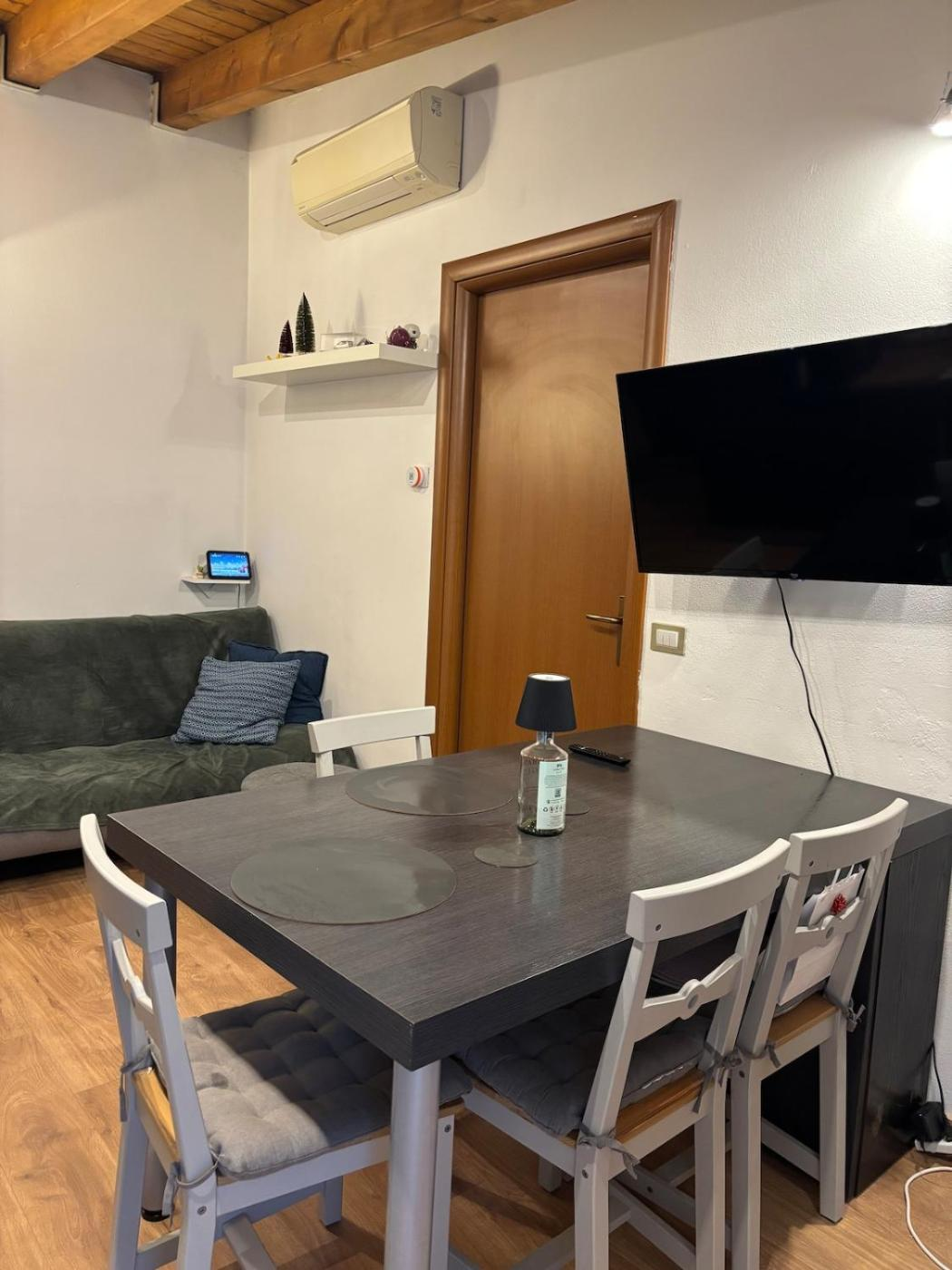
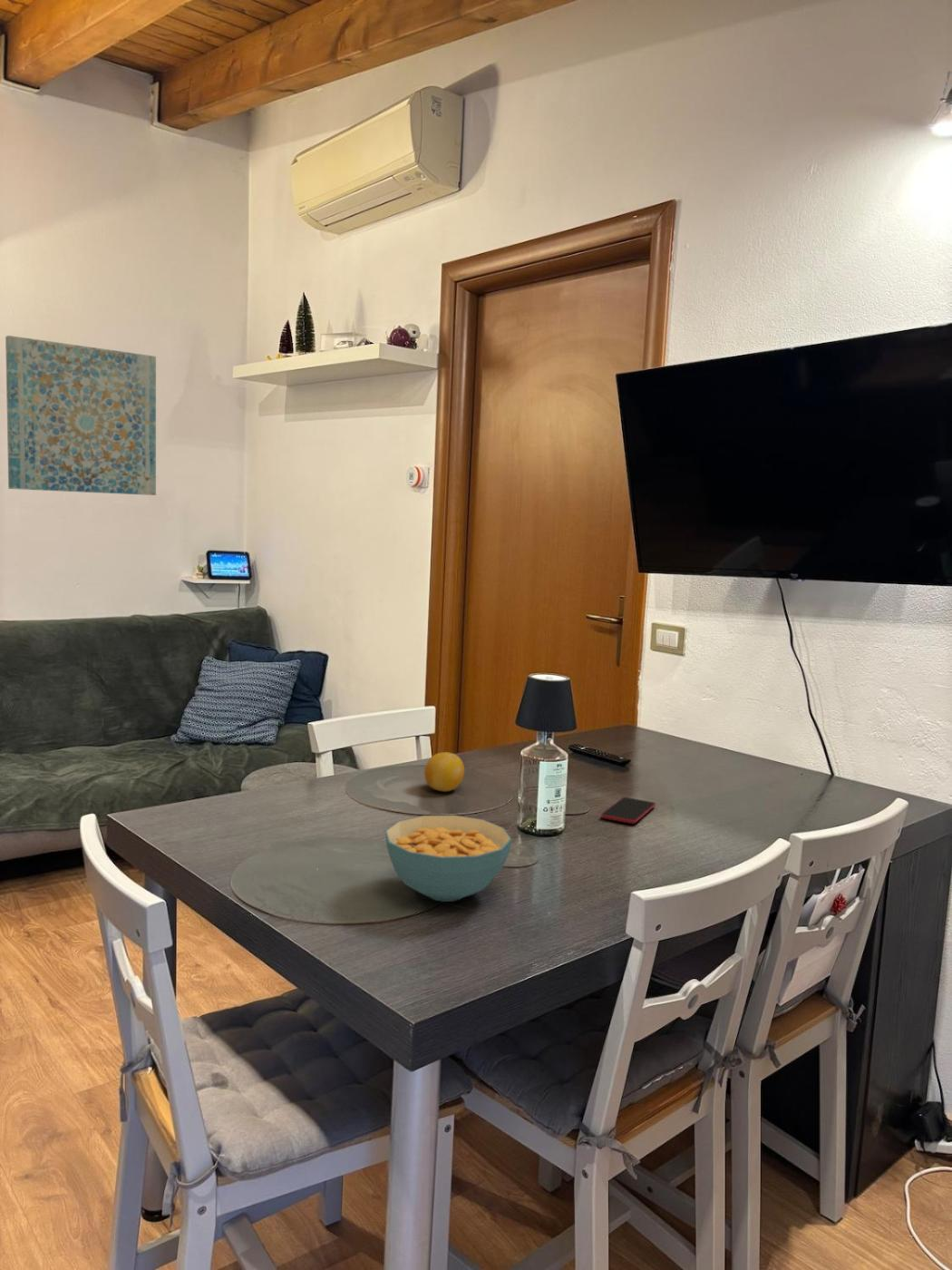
+ wall art [5,335,157,496]
+ cereal bowl [384,815,512,903]
+ fruit [423,751,465,793]
+ smartphone [600,796,656,825]
